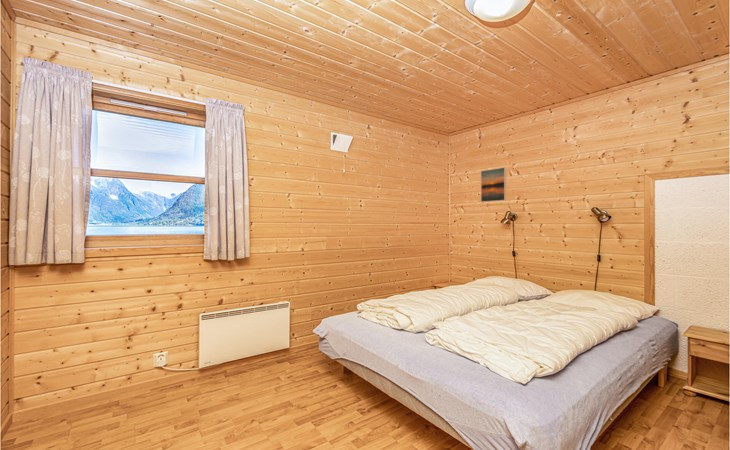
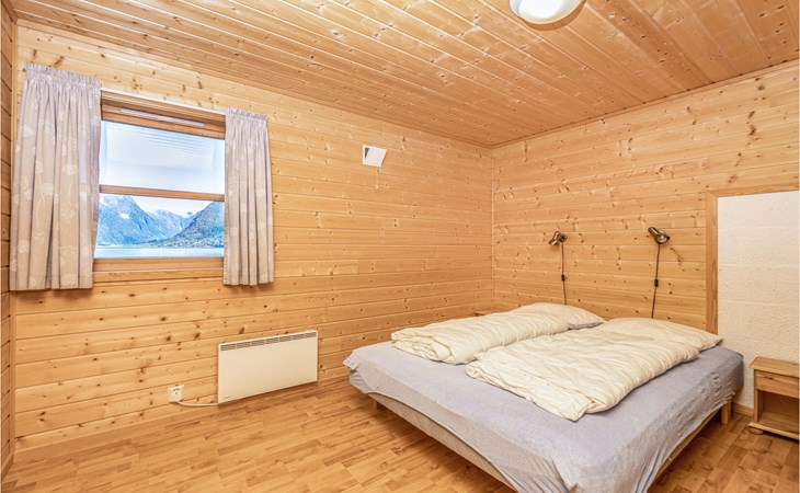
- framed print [480,166,507,203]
